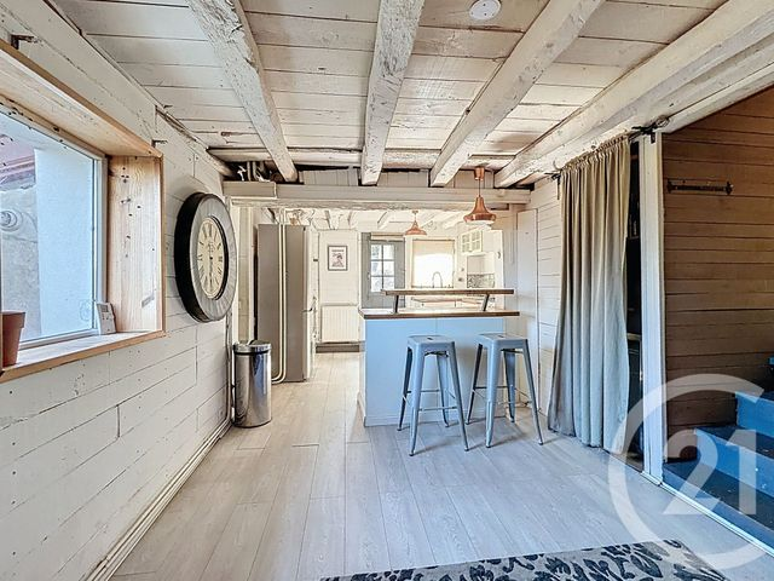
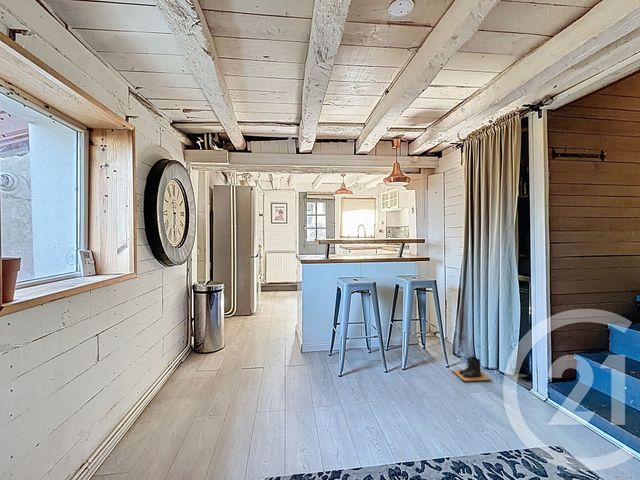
+ boots [451,356,493,382]
